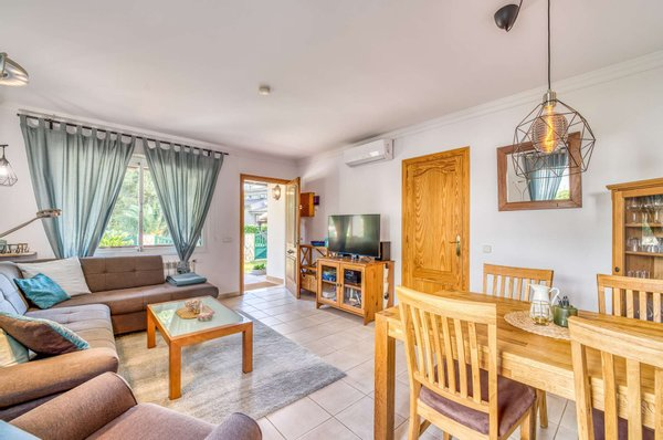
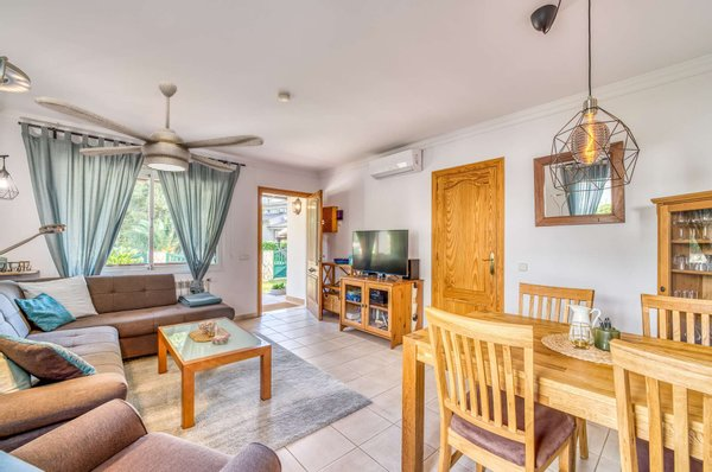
+ ceiling fan [32,79,265,173]
